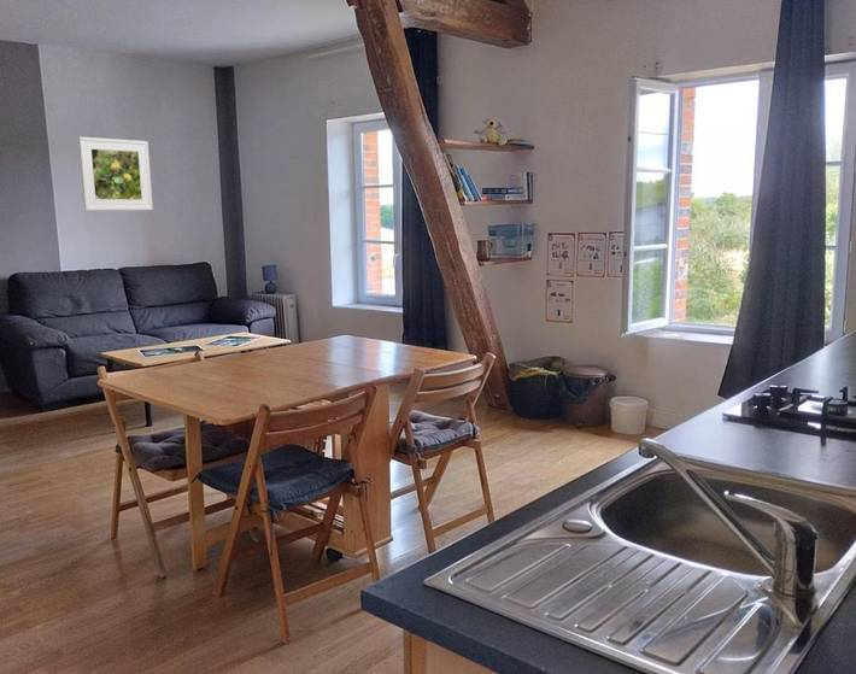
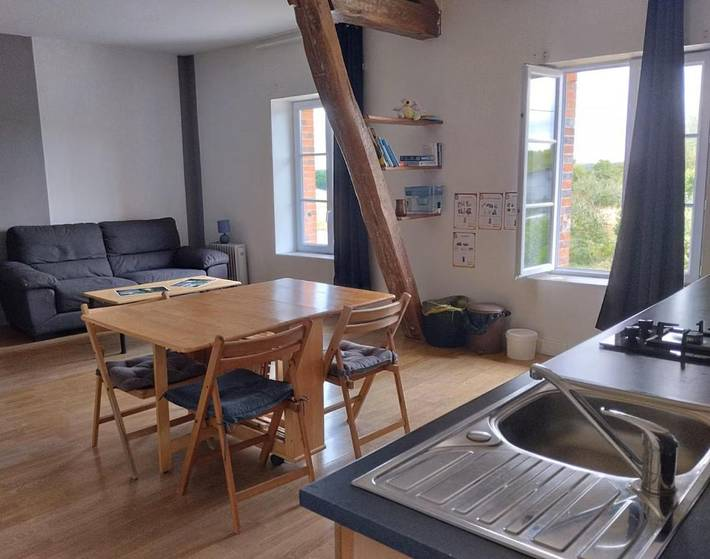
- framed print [77,136,153,211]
